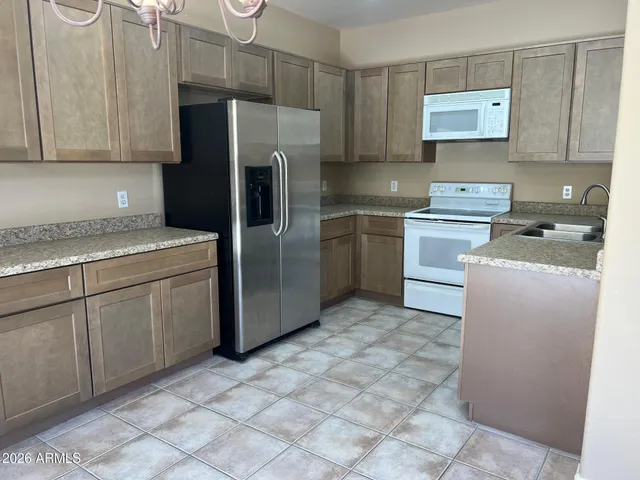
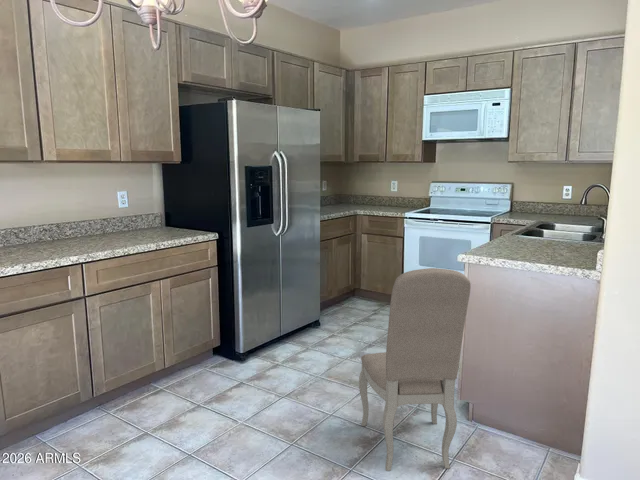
+ dining chair [358,267,472,472]
